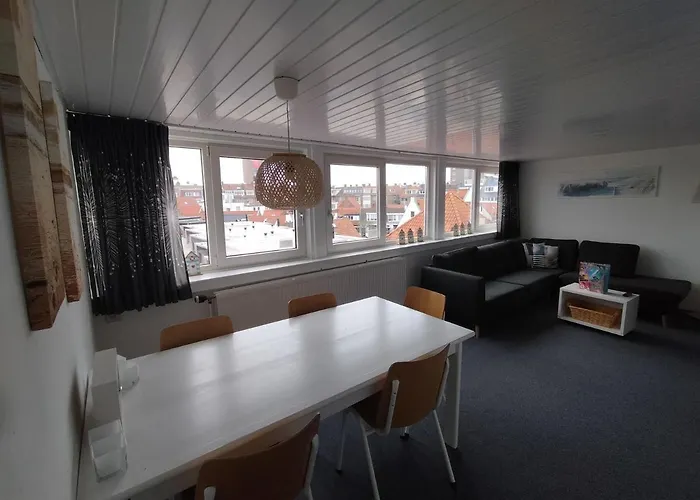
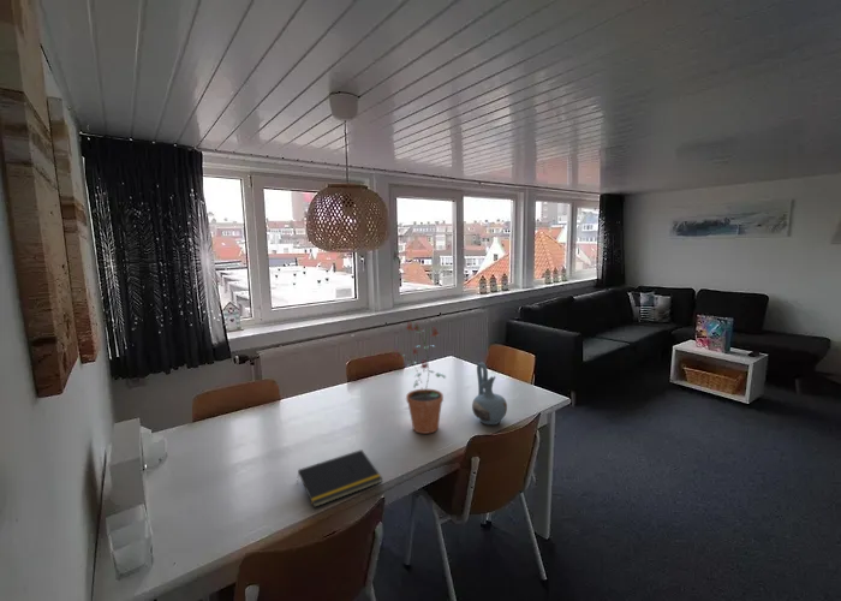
+ potted plant [388,320,447,435]
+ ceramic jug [471,362,508,426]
+ notepad [296,448,383,508]
